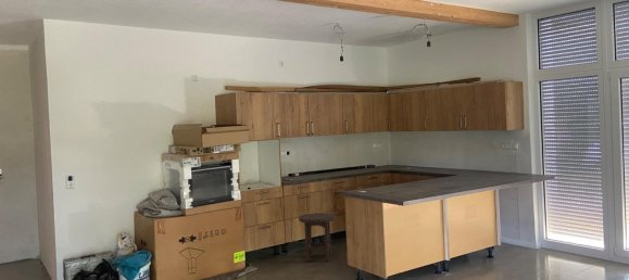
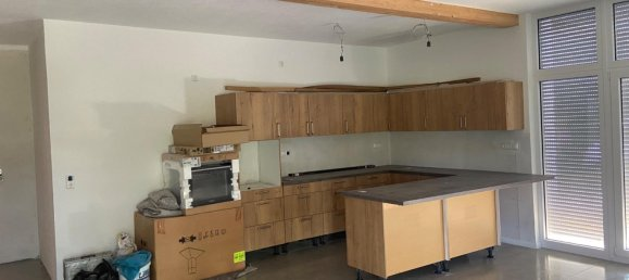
- stool [298,212,337,263]
